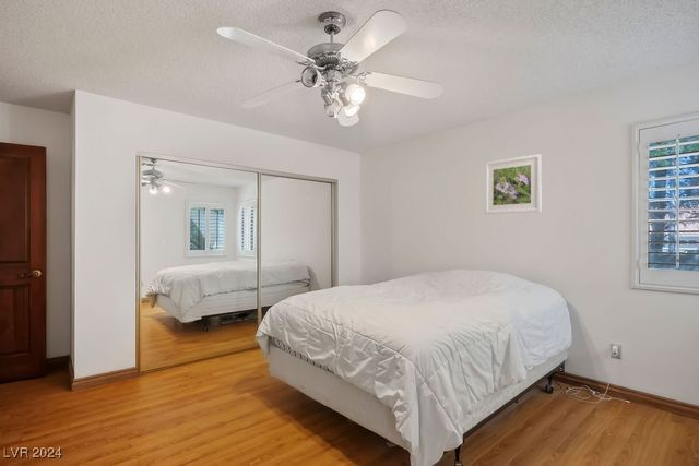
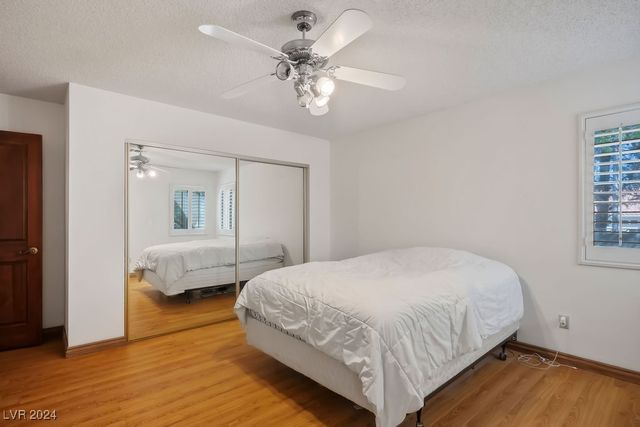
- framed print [484,153,543,215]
